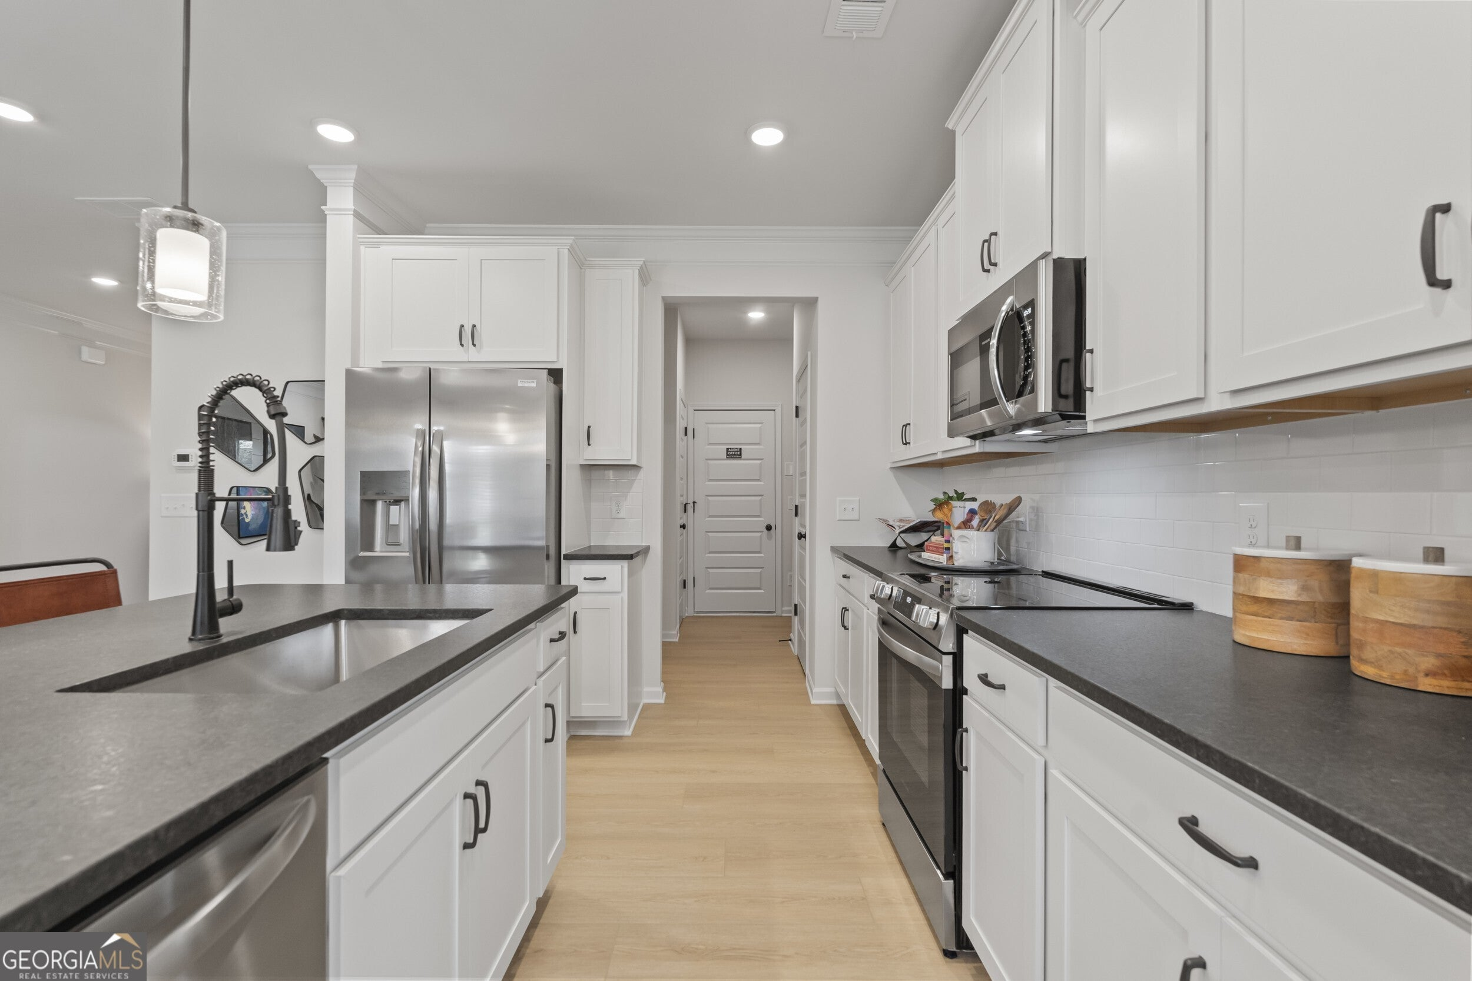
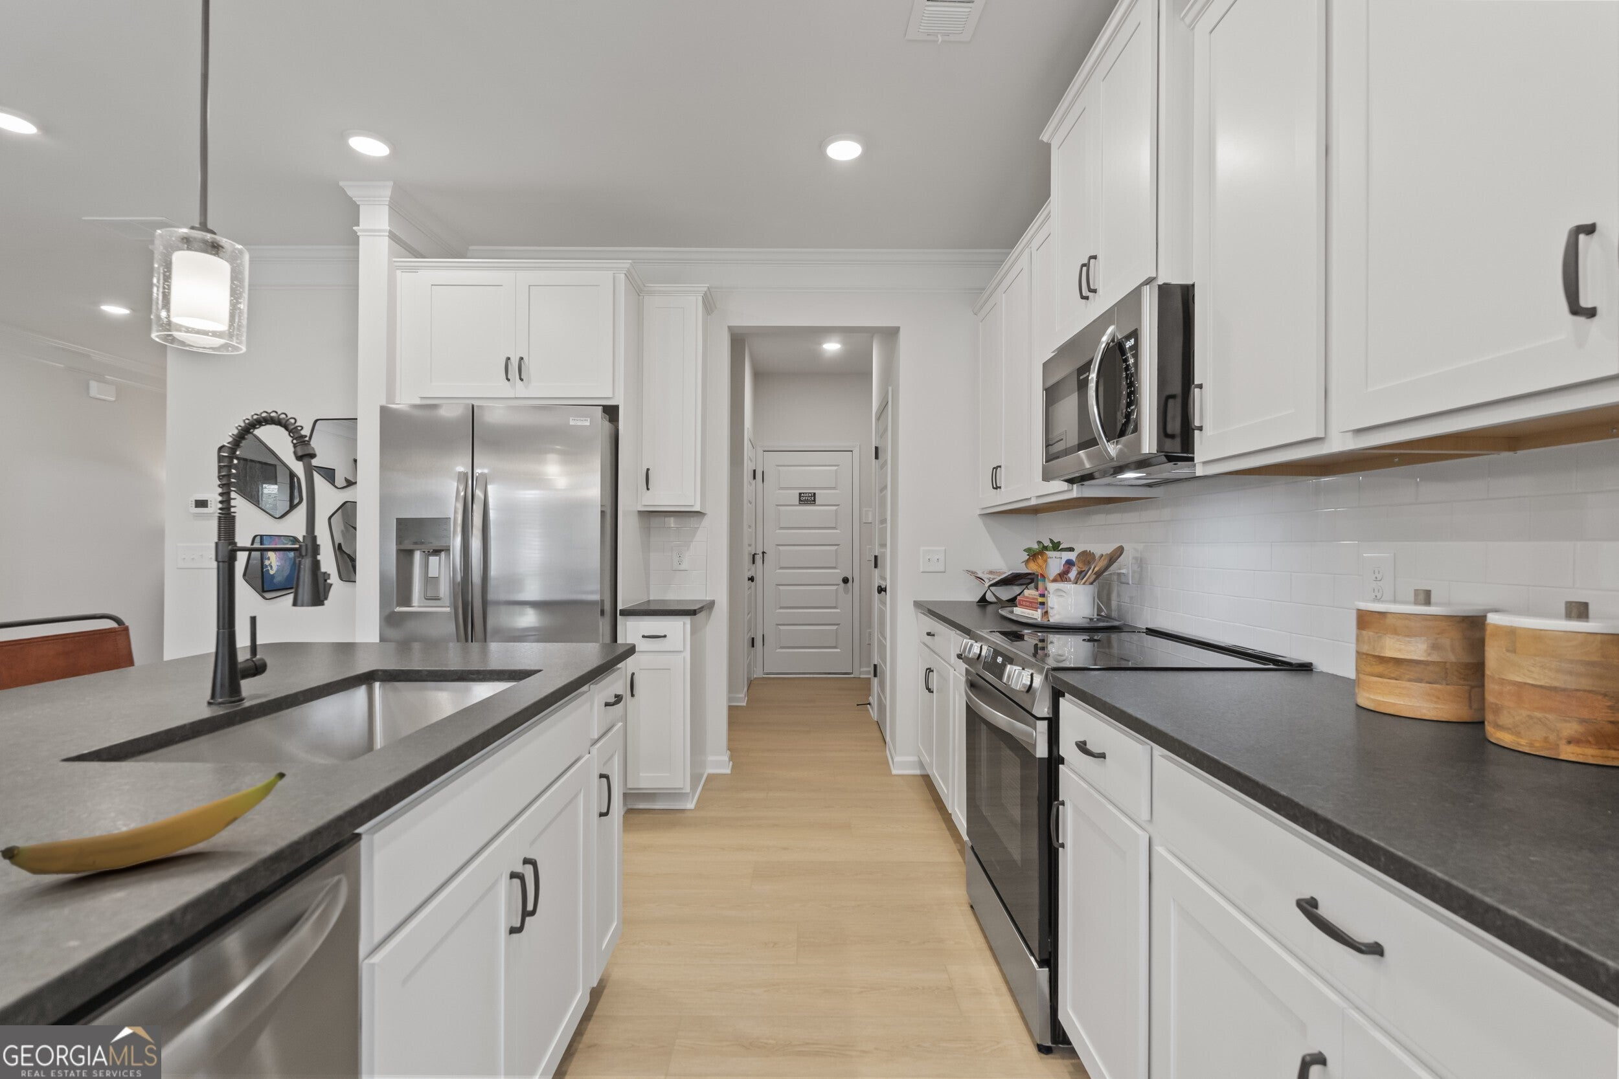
+ banana [0,771,287,875]
